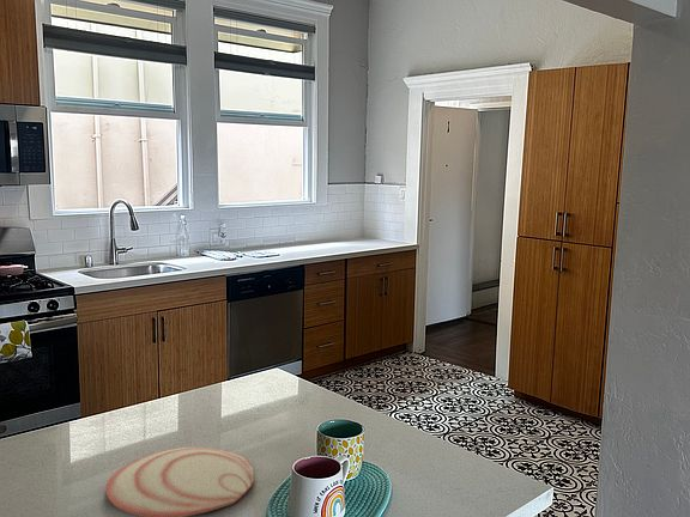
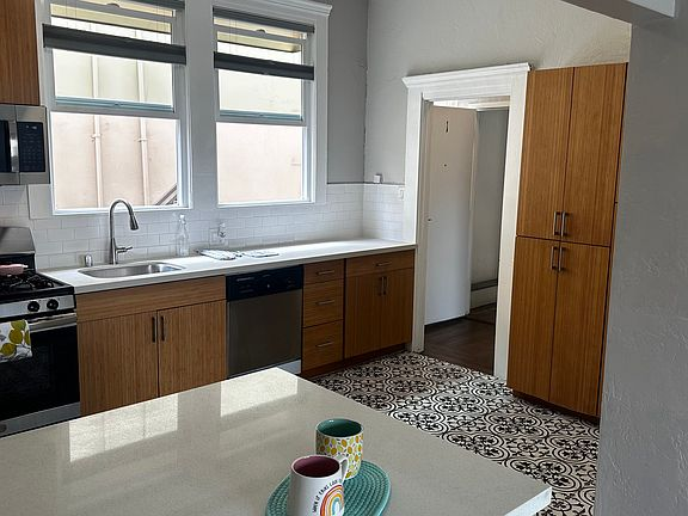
- plate [104,445,255,517]
